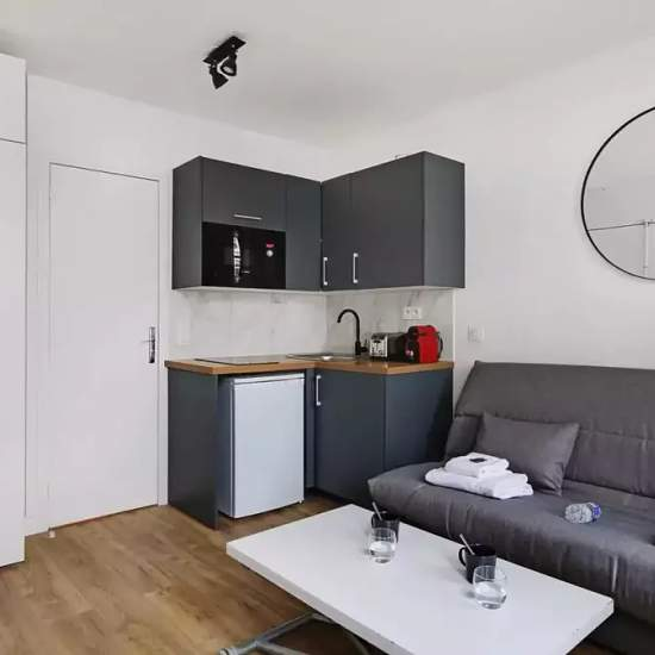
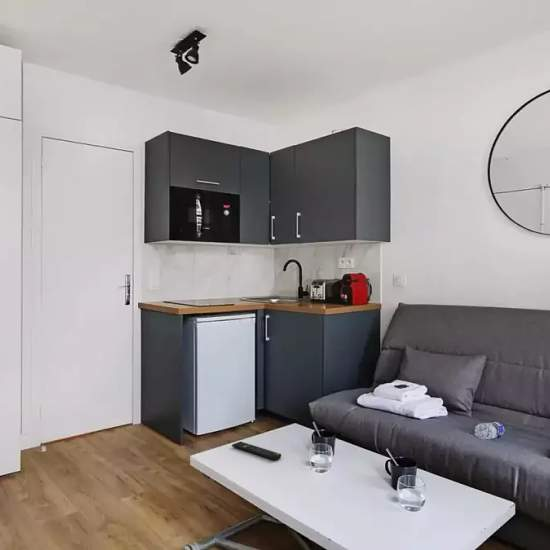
+ remote control [231,440,282,461]
